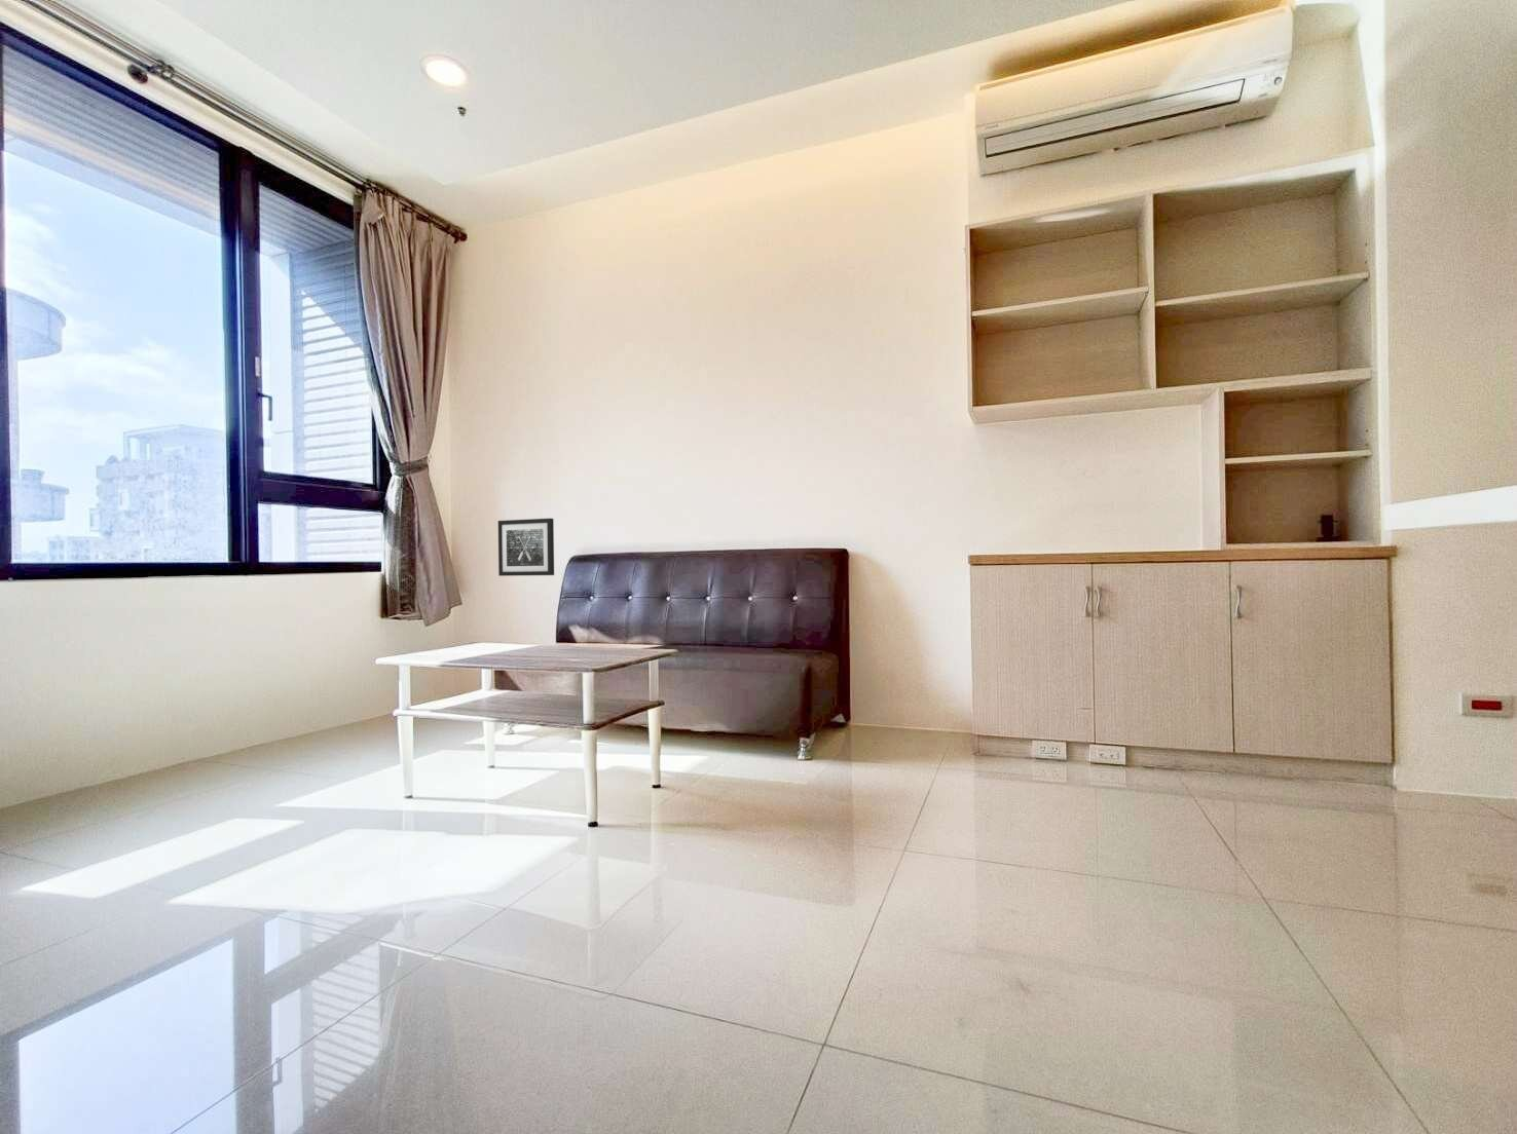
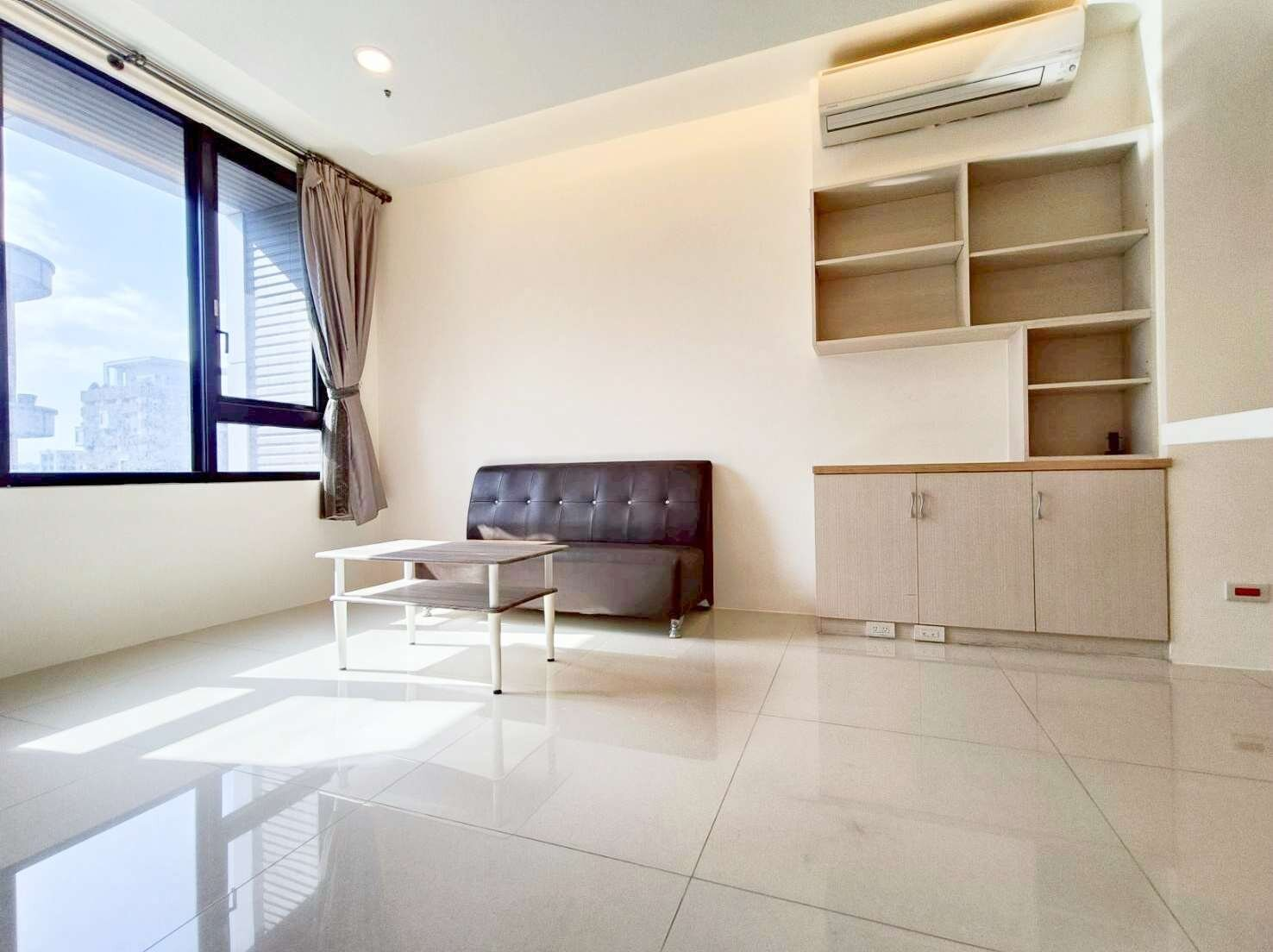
- wall art [497,518,555,578]
